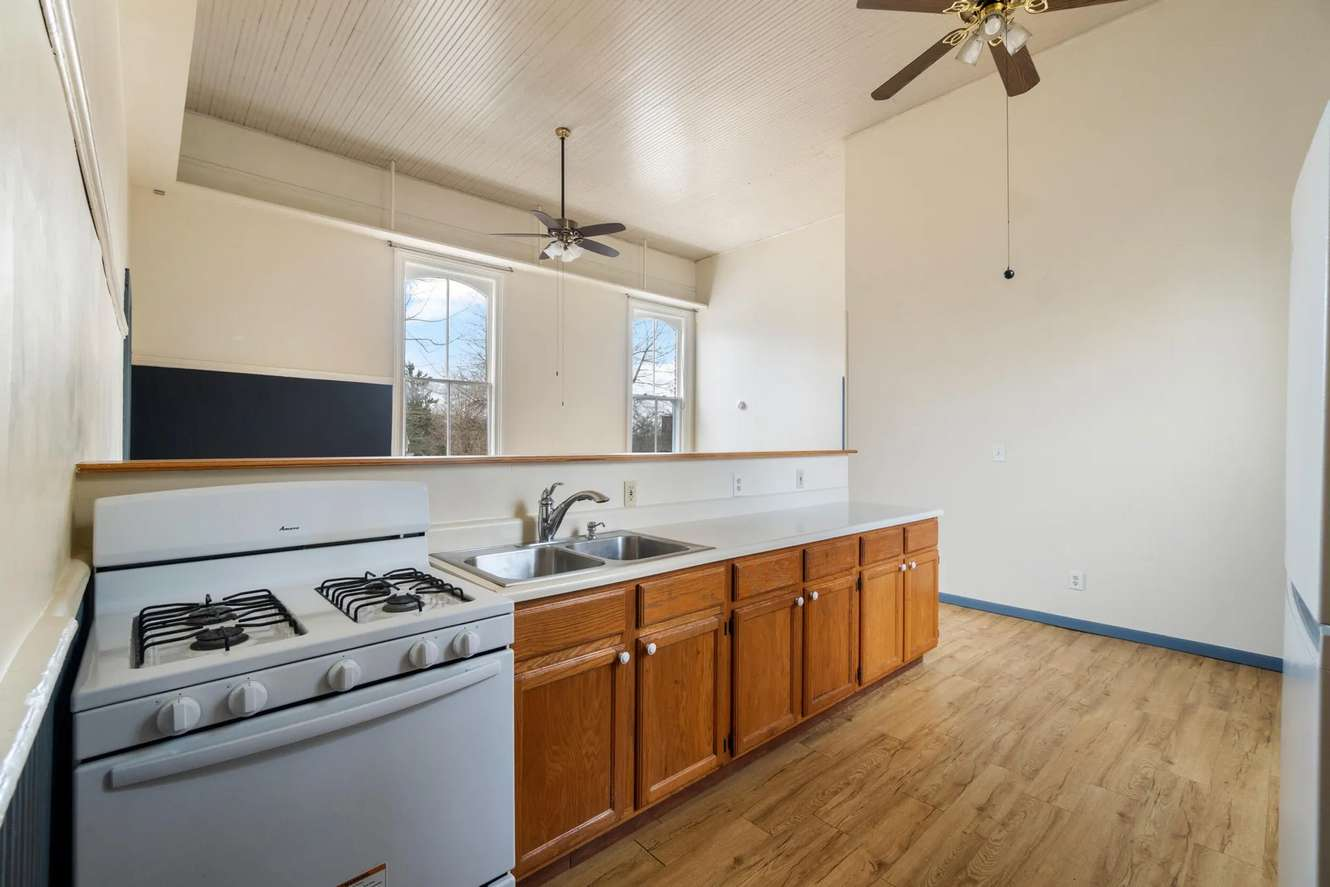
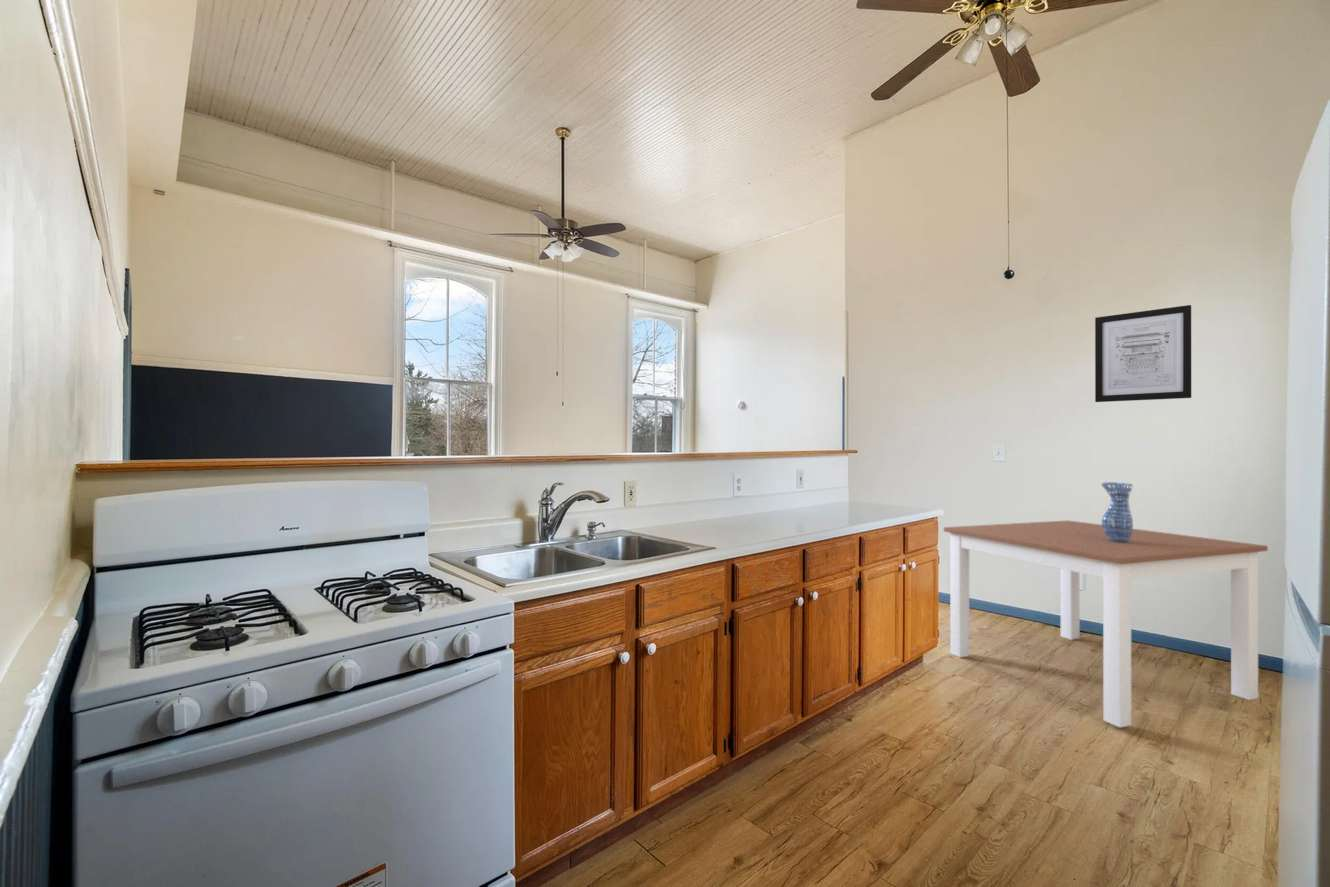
+ dining table [943,519,1269,729]
+ vase [1101,481,1134,543]
+ wall art [1094,304,1192,403]
